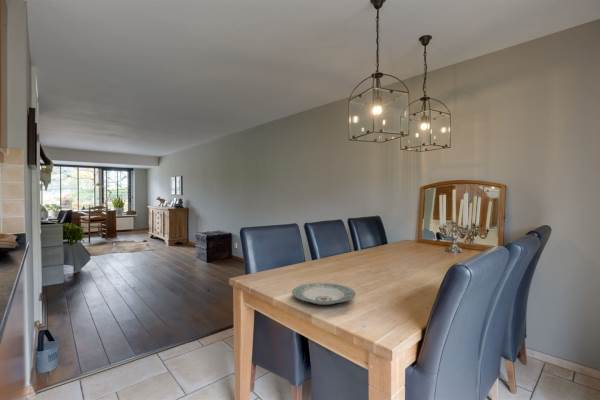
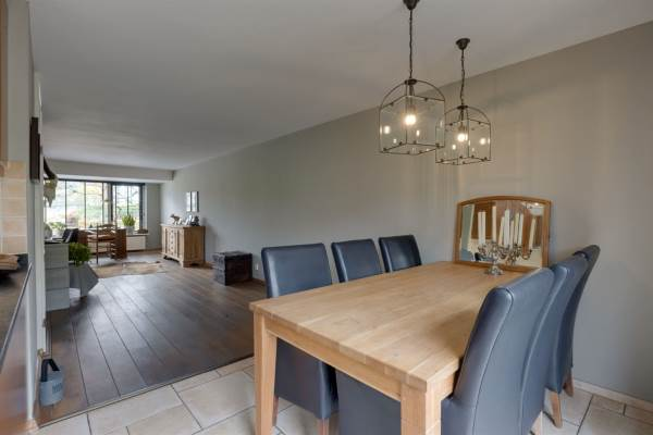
- plate [291,282,356,306]
